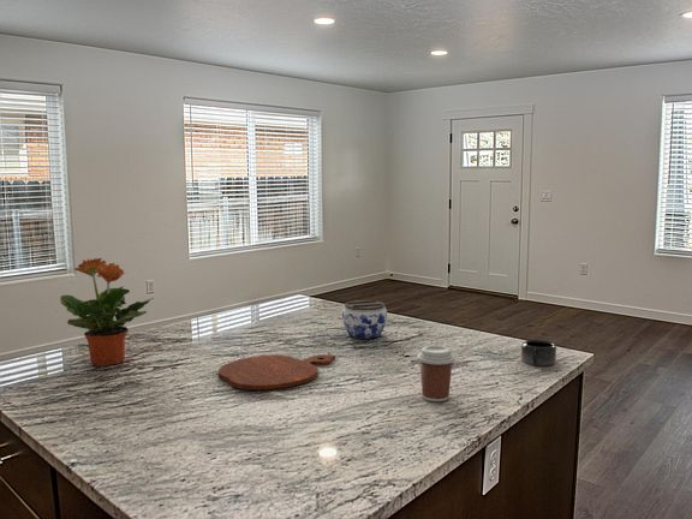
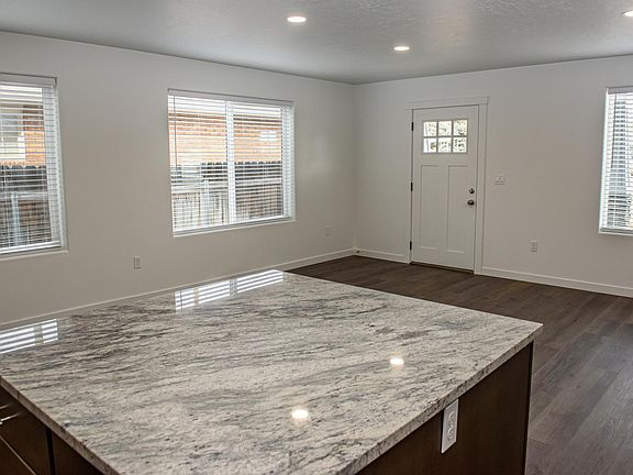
- potted plant [59,257,155,368]
- cutting board [216,353,336,390]
- jar [341,299,388,340]
- coffee cup [416,345,457,402]
- mug [520,339,557,366]
